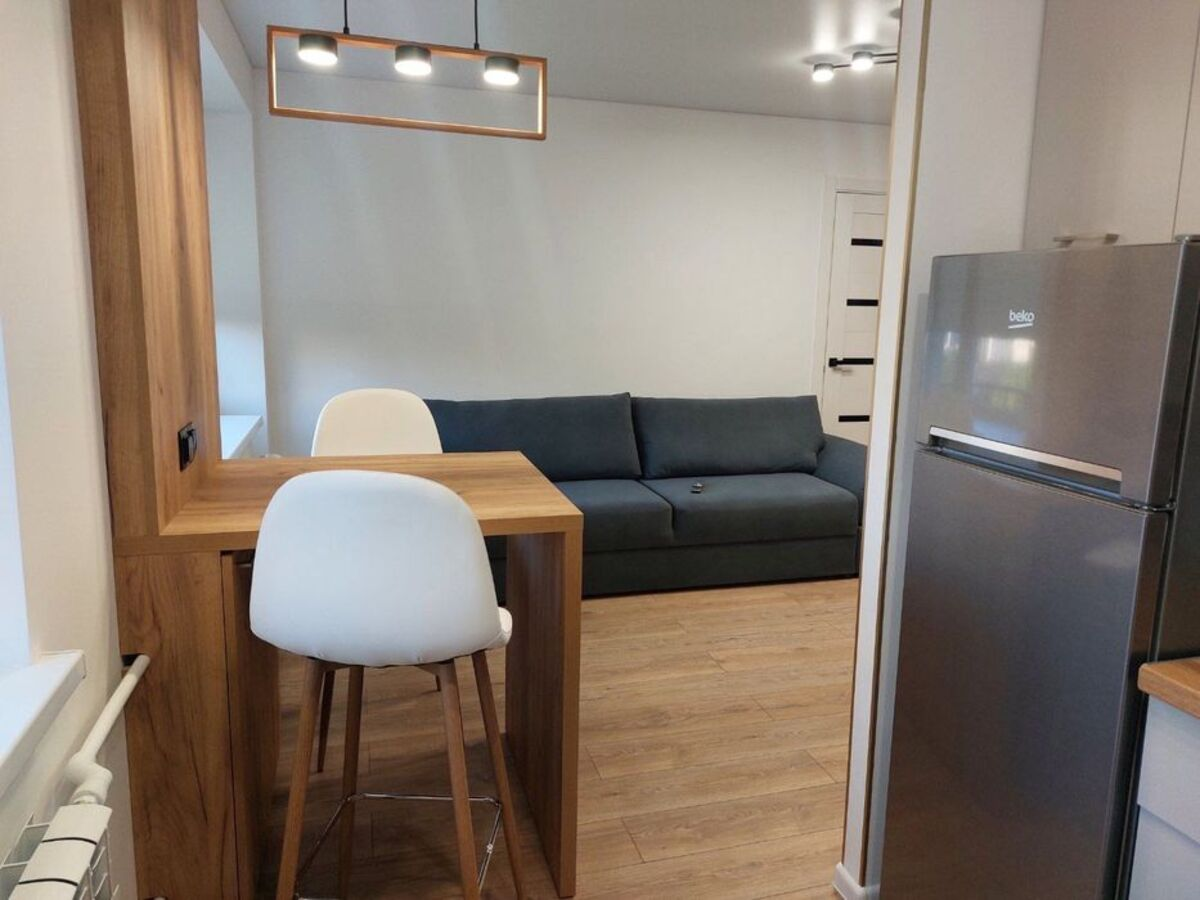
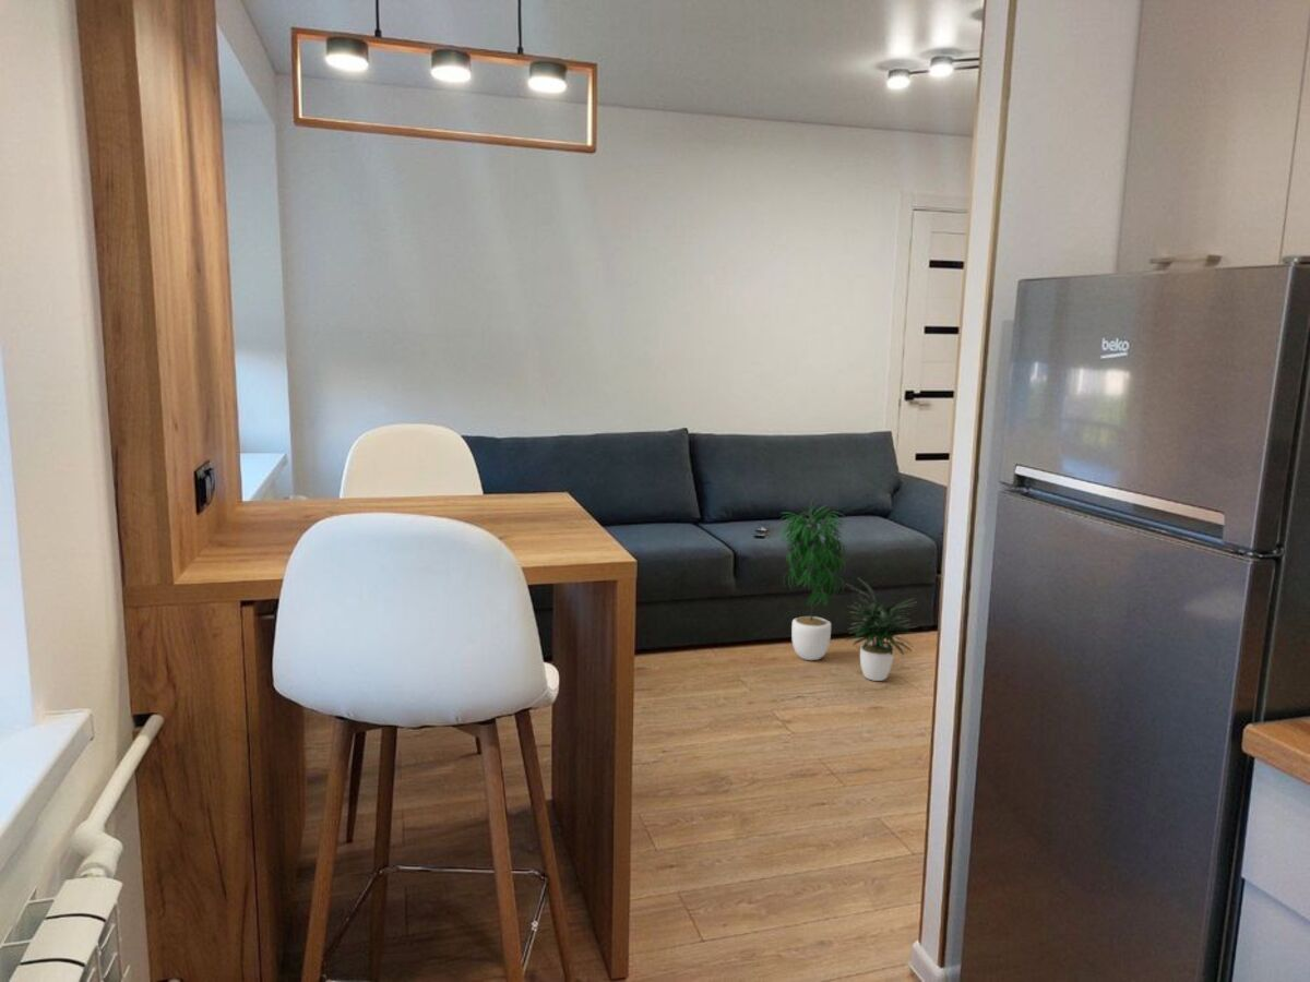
+ potted plant [778,498,918,682]
